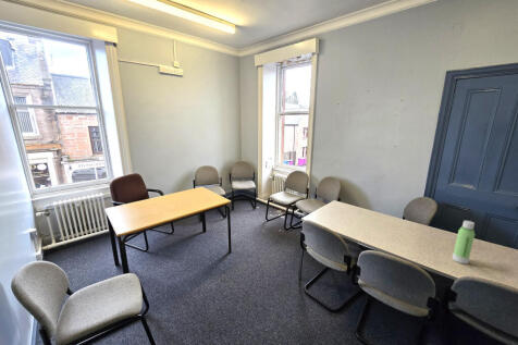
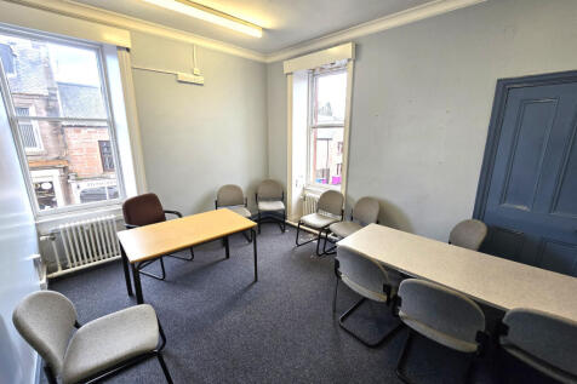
- water bottle [452,220,476,266]
